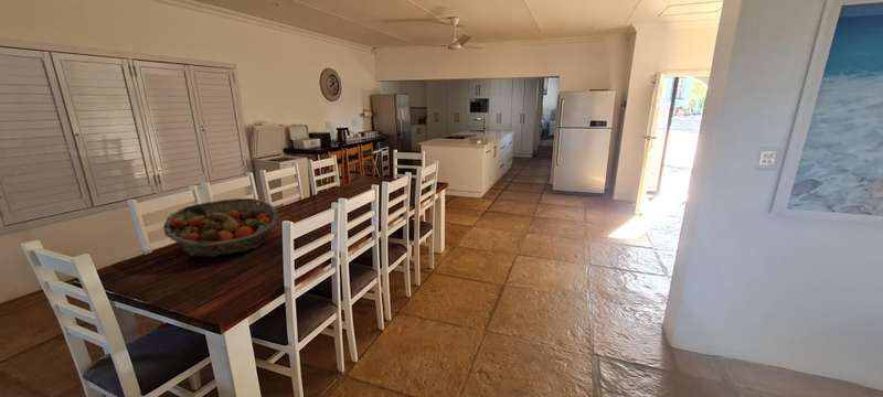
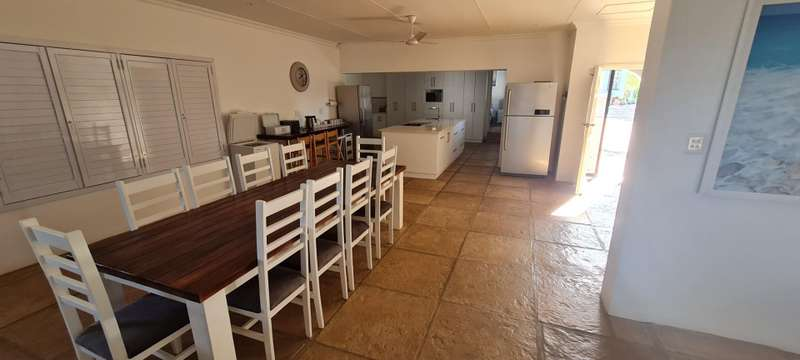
- fruit basket [162,197,279,259]
